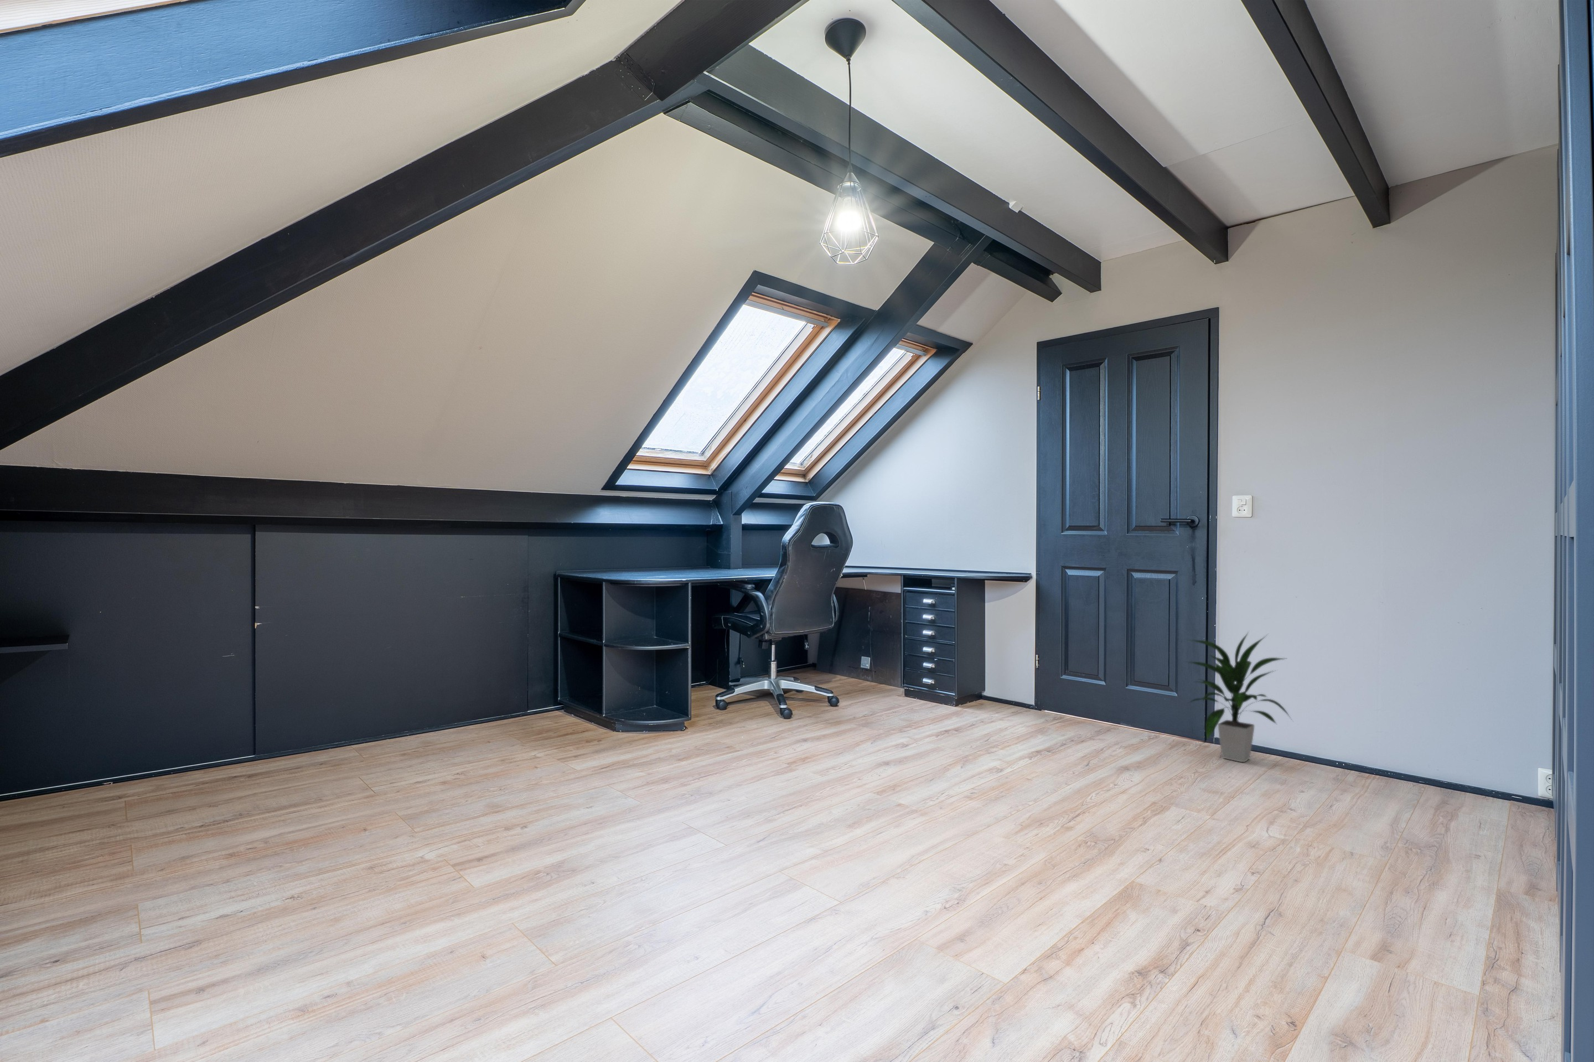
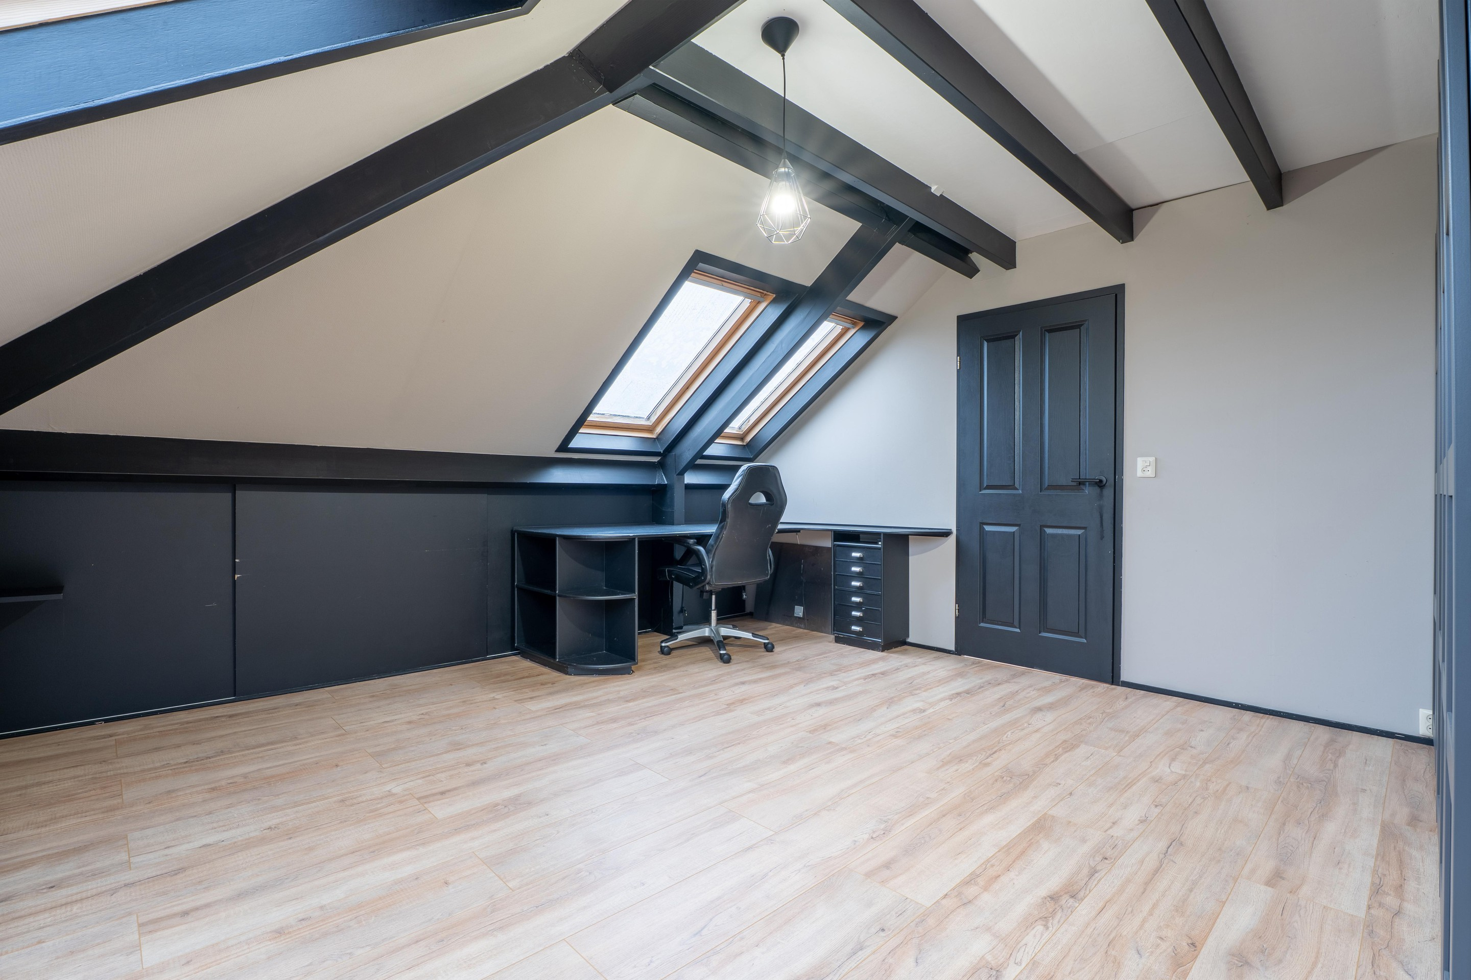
- indoor plant [1183,631,1293,762]
